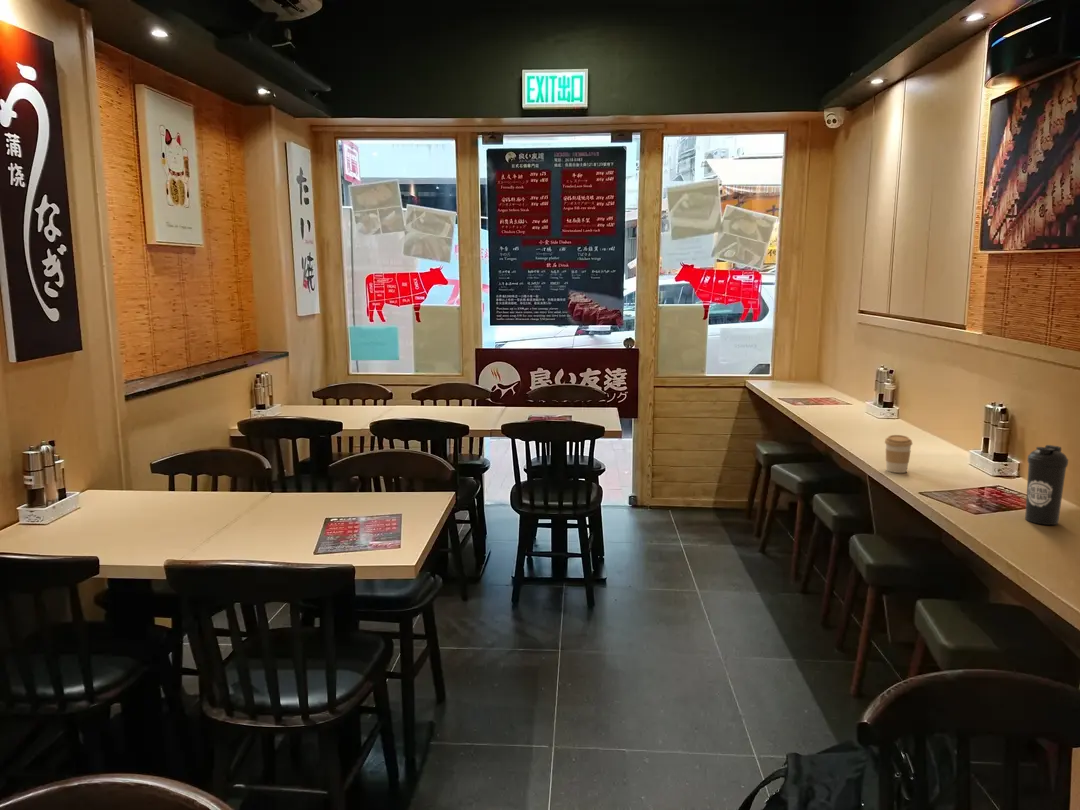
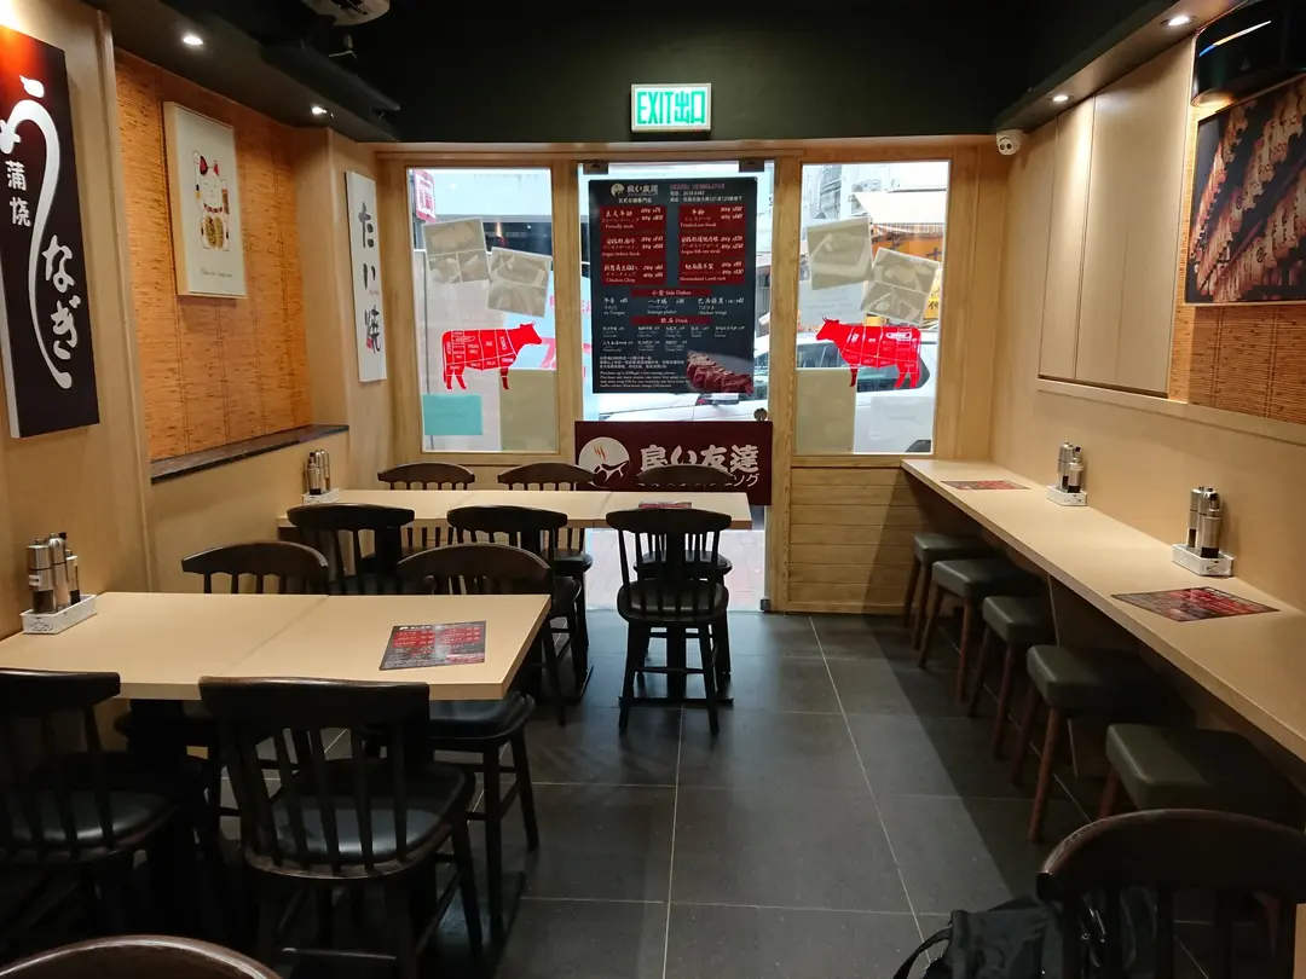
- coffee cup [884,434,913,474]
- water bottle [1024,444,1069,526]
